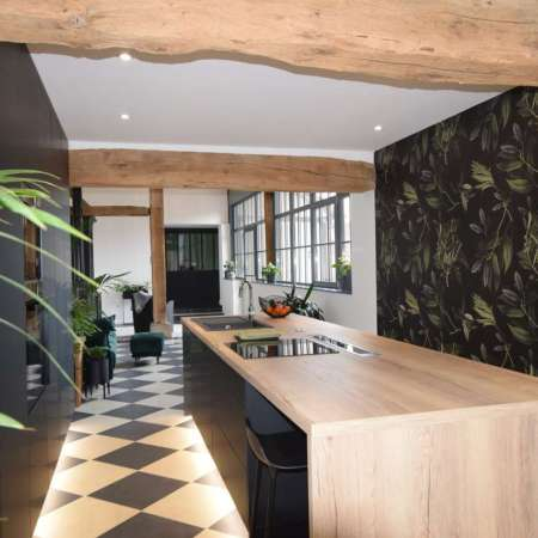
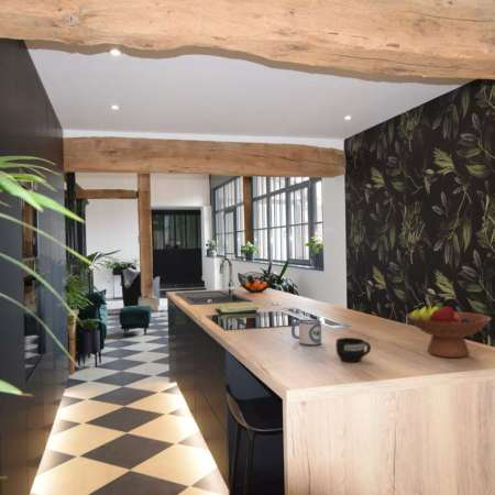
+ mug [290,318,322,346]
+ mug [334,337,372,363]
+ fruit bowl [406,301,493,359]
